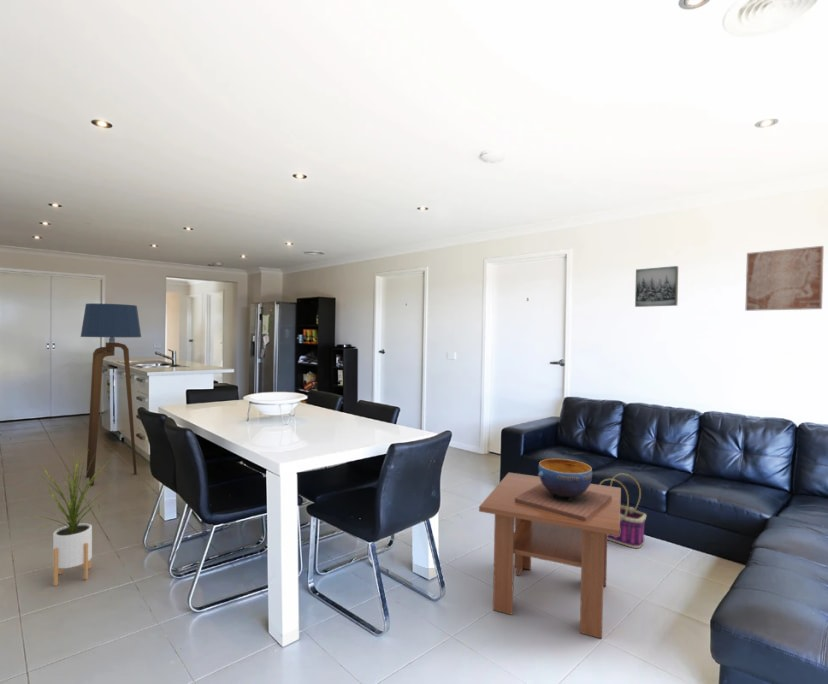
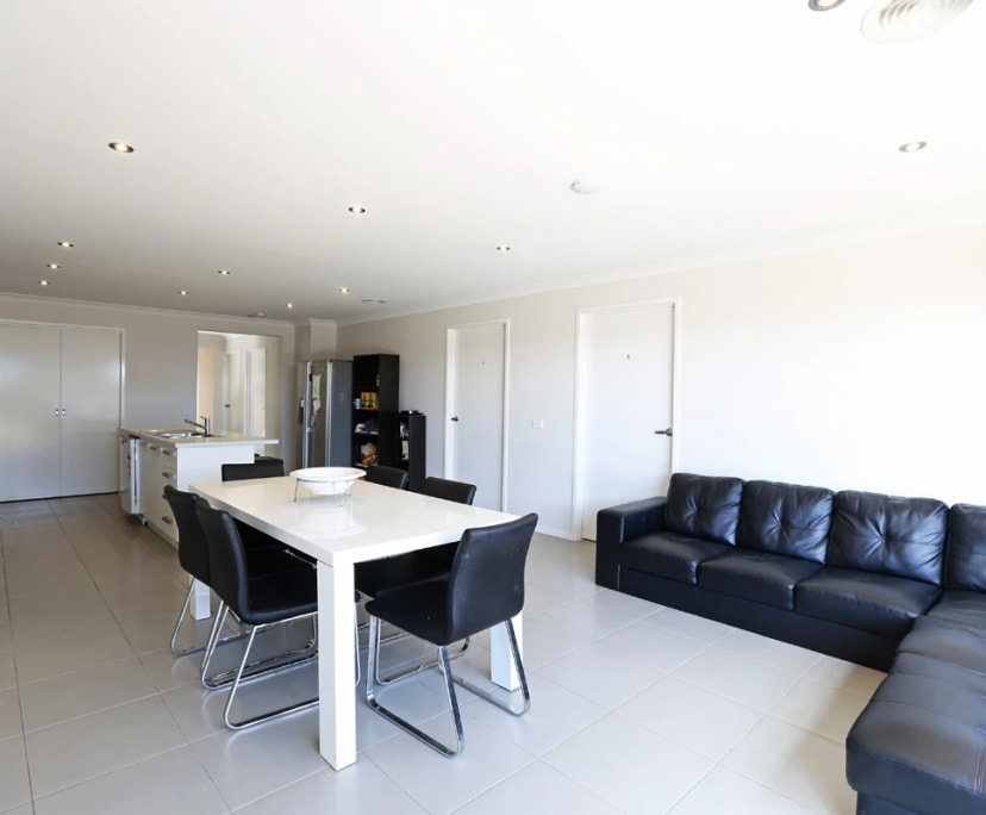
- floor lamp [80,302,142,486]
- basket [598,472,647,549]
- decorative bowl [515,458,612,522]
- wall art [634,265,679,308]
- coffee table [478,472,622,640]
- house plant [29,449,118,587]
- wall art [744,245,825,312]
